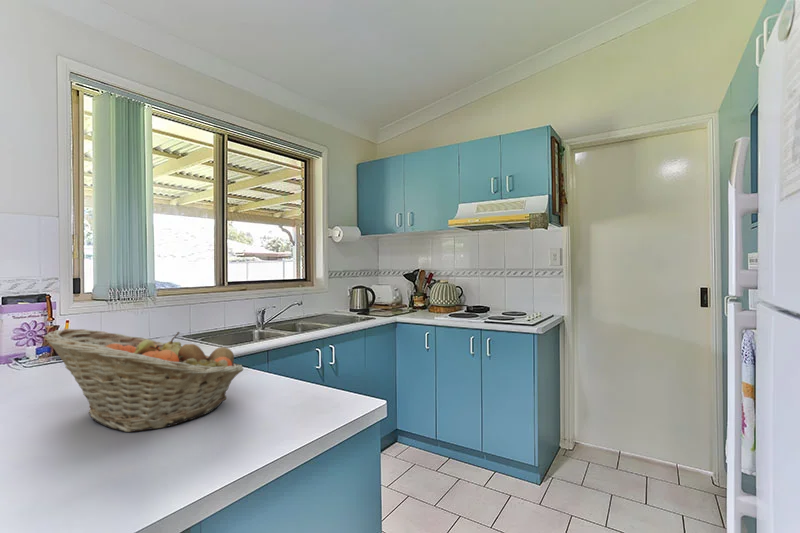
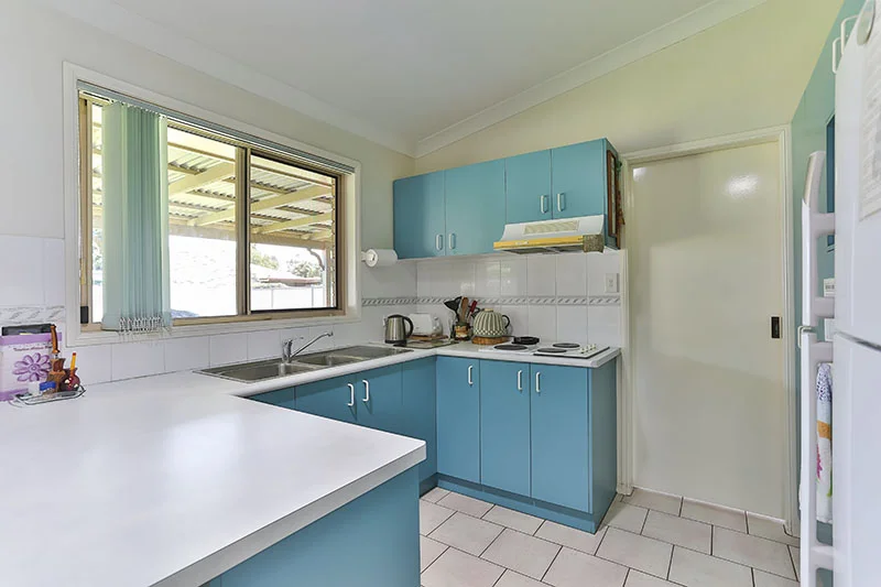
- fruit basket [42,328,244,433]
